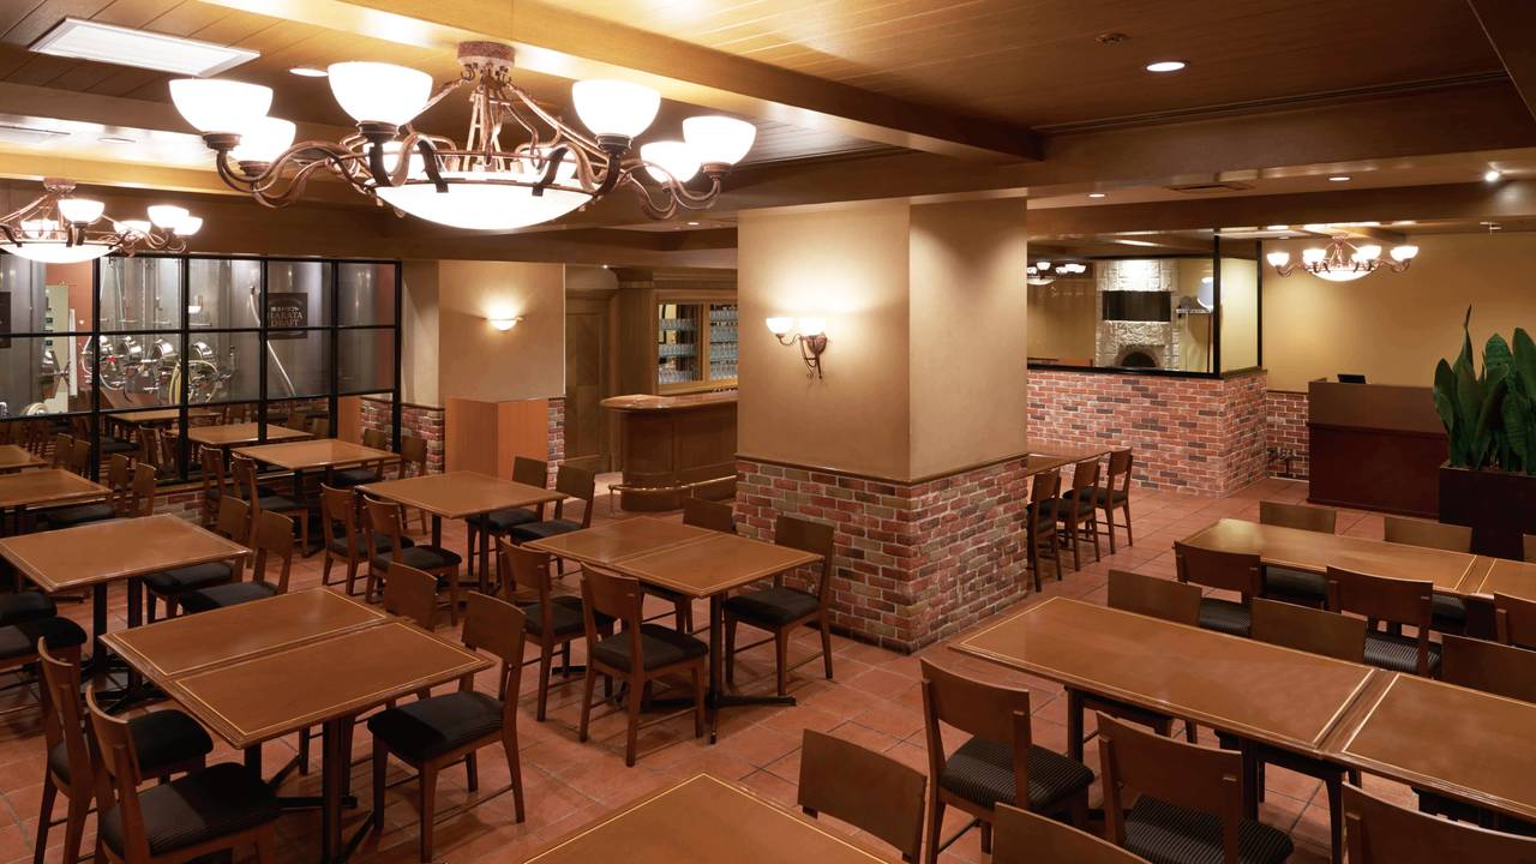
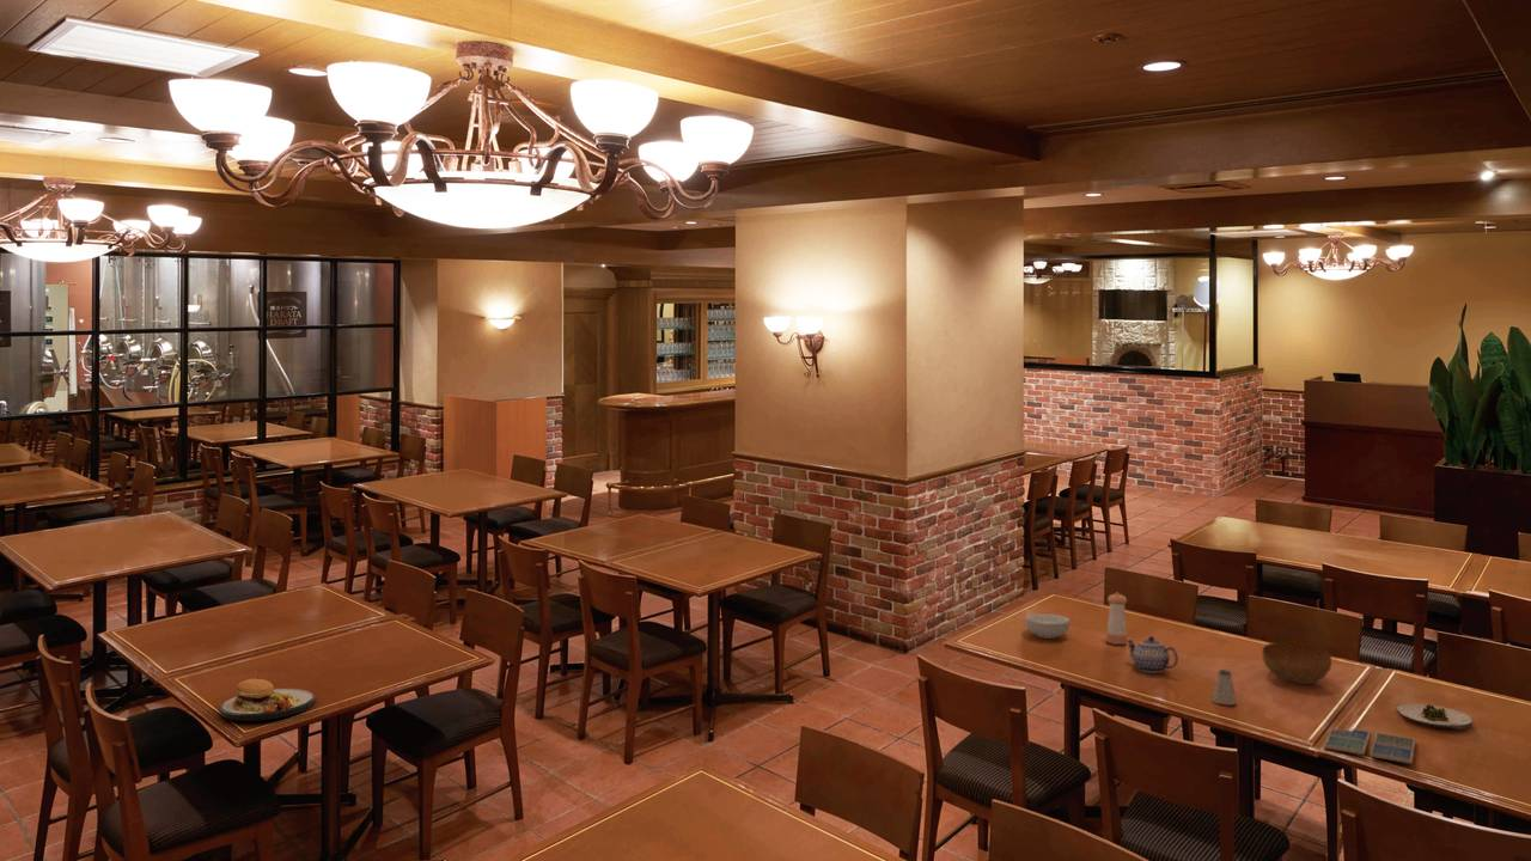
+ teapot [1127,635,1179,674]
+ saltshaker [1210,668,1238,706]
+ bowl [1261,641,1332,685]
+ cereal bowl [1024,612,1071,640]
+ drink coaster [1323,727,1416,765]
+ pepper shaker [1105,592,1128,646]
+ plate [219,668,317,722]
+ salad plate [1396,703,1474,731]
